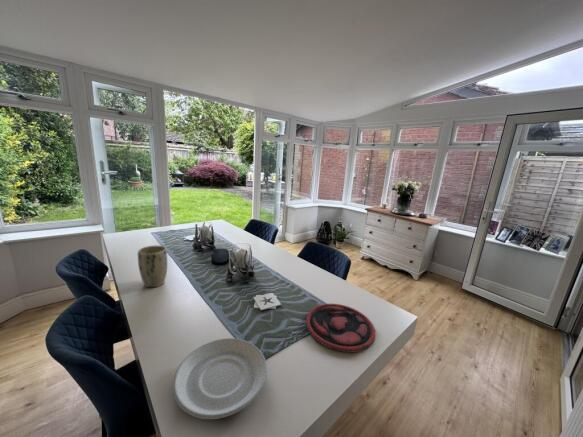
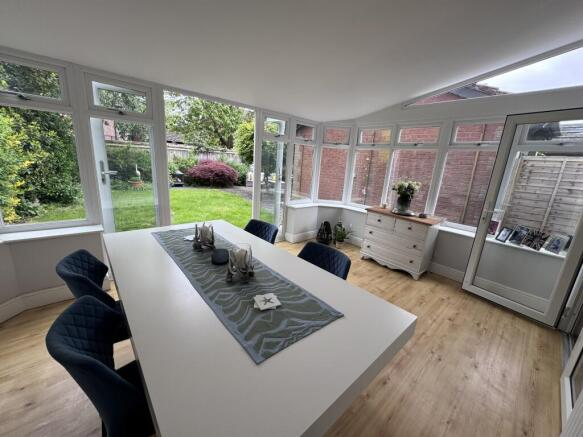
- plant pot [137,245,168,288]
- plate [172,337,268,420]
- plate [305,303,377,353]
